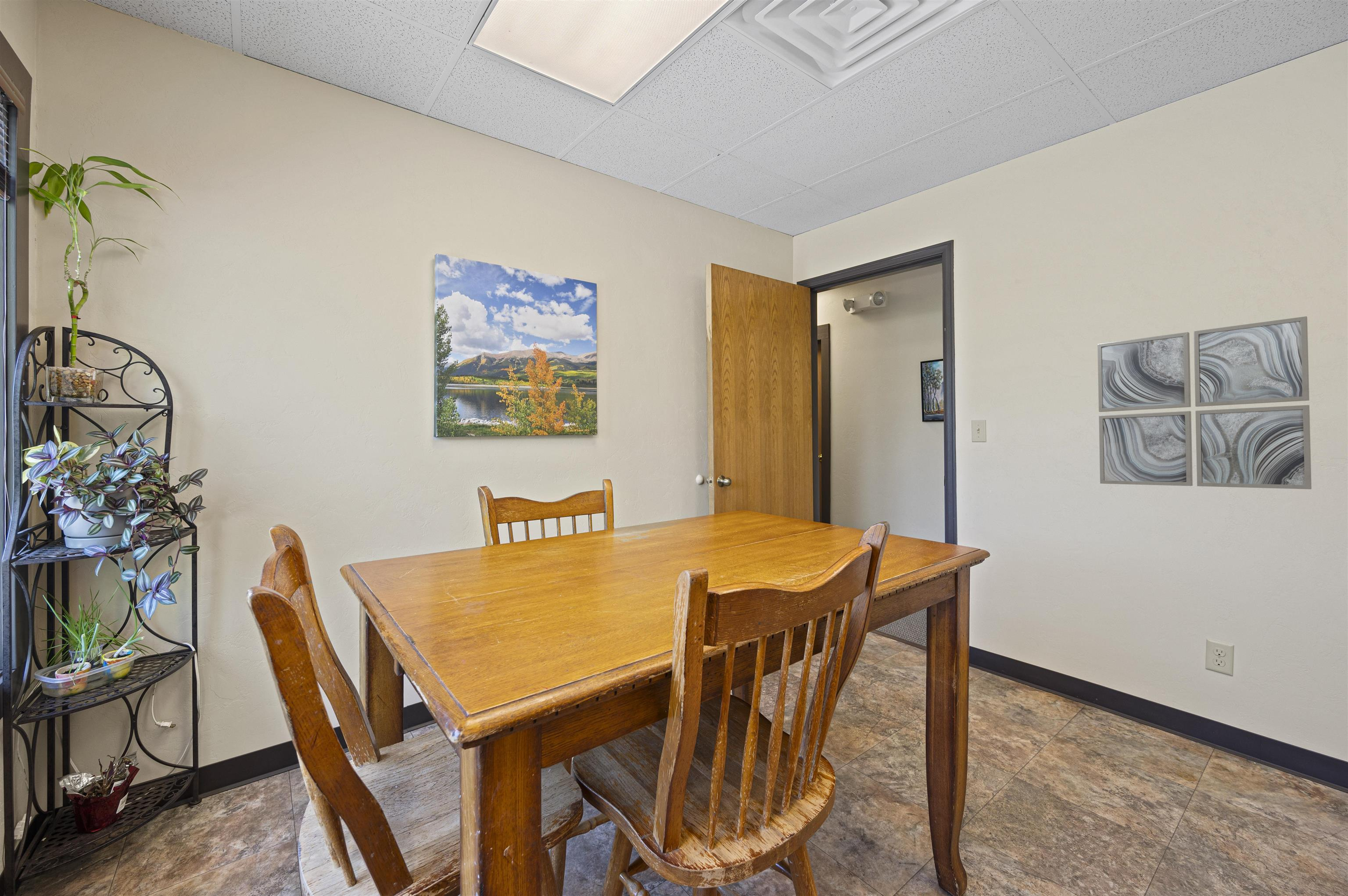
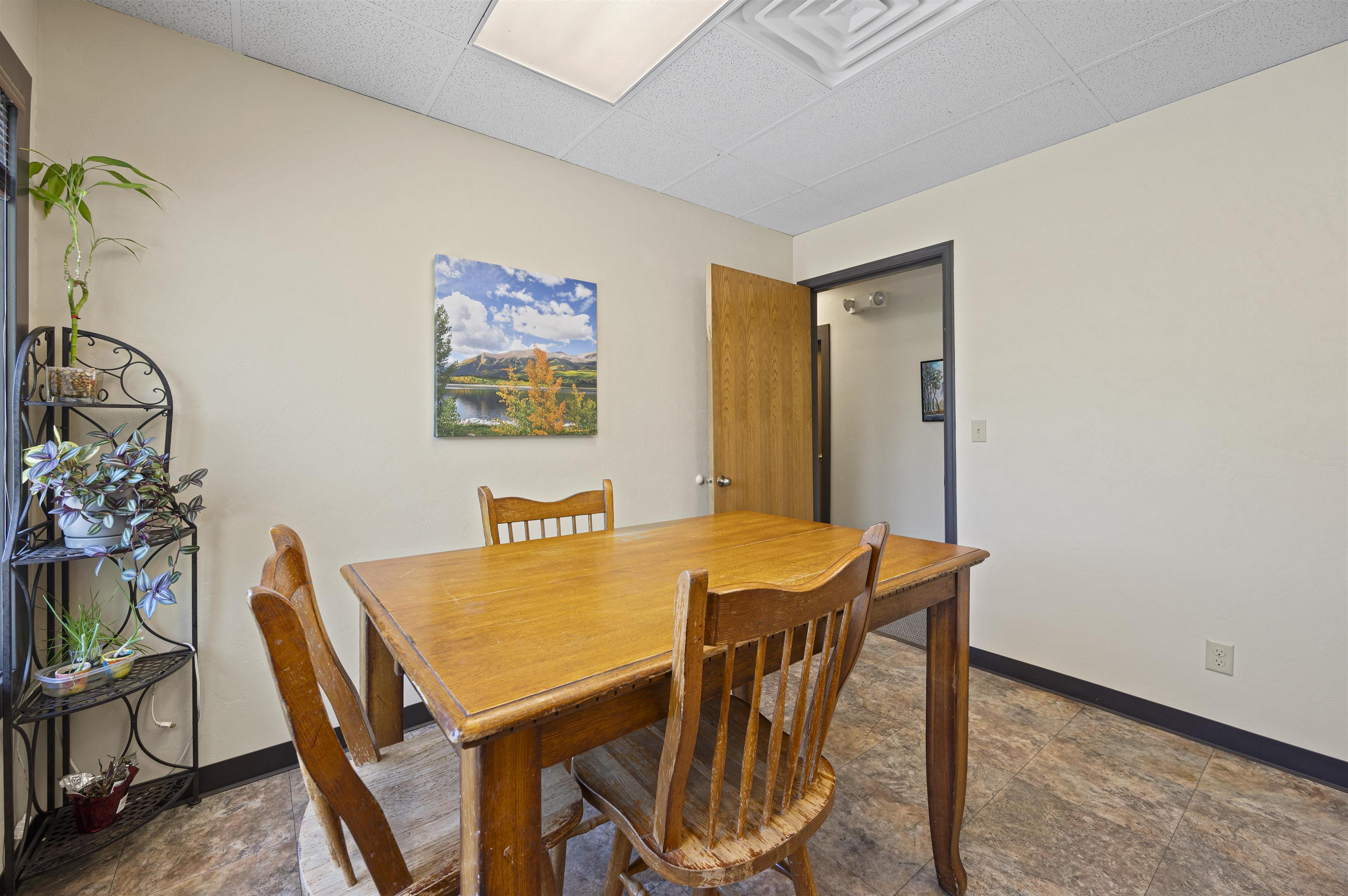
- wall art [1097,316,1312,490]
